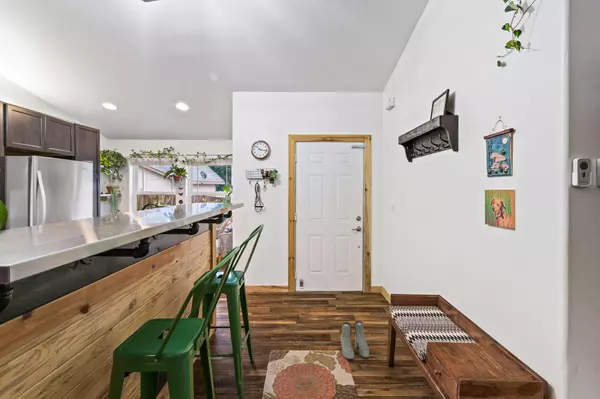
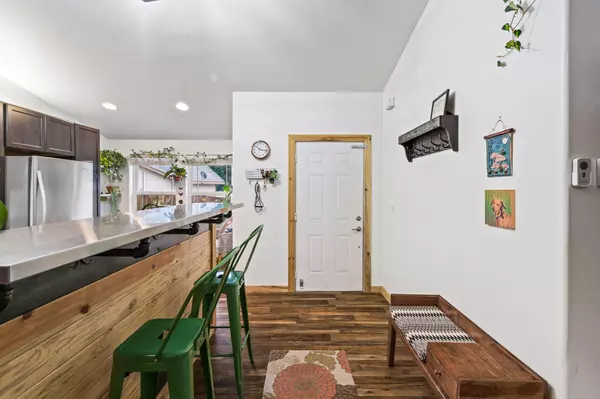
- boots [340,320,370,360]
